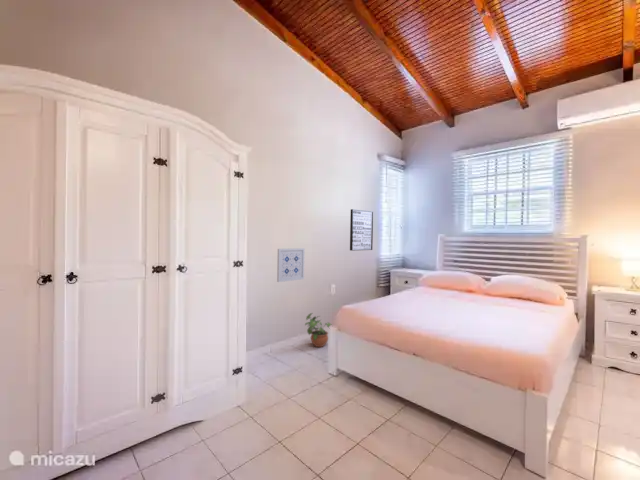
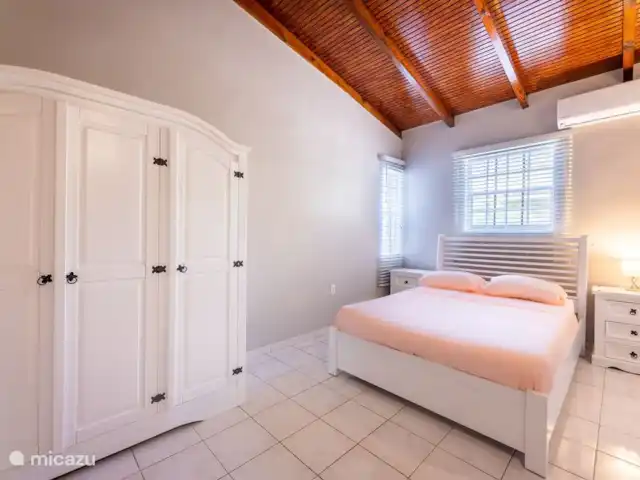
- potted plant [304,312,332,348]
- wall art [349,208,374,252]
- wall art [276,247,306,283]
